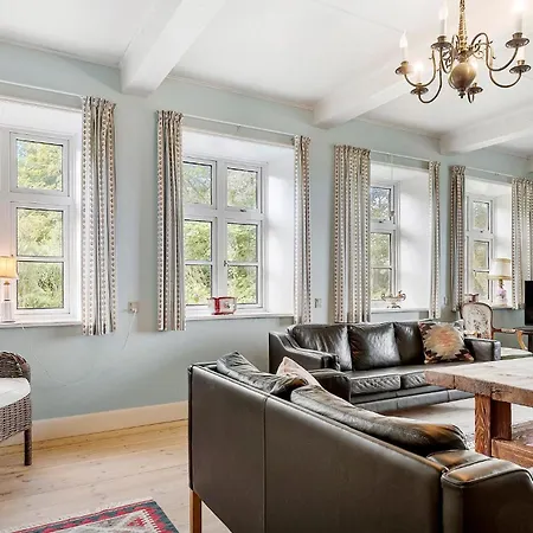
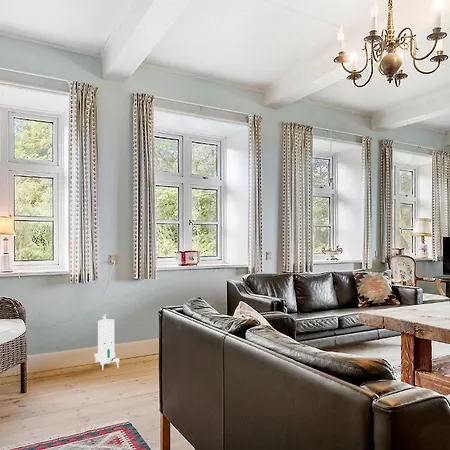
+ toy robot [93,314,120,371]
